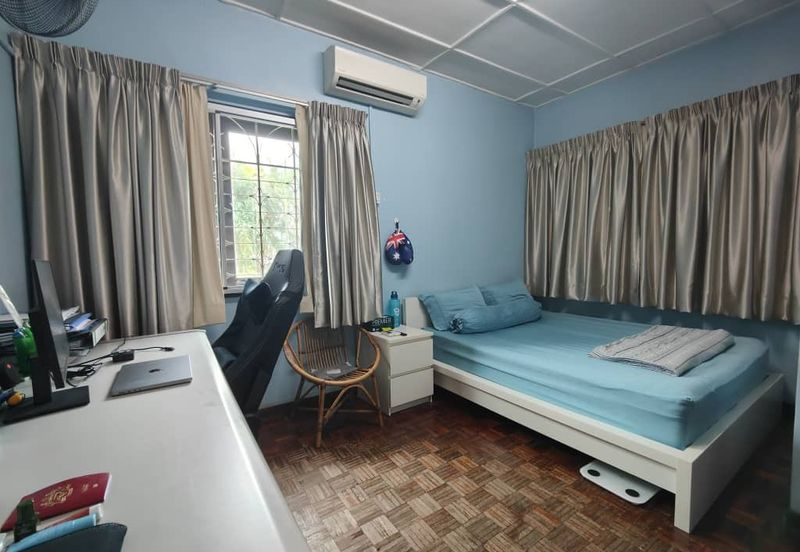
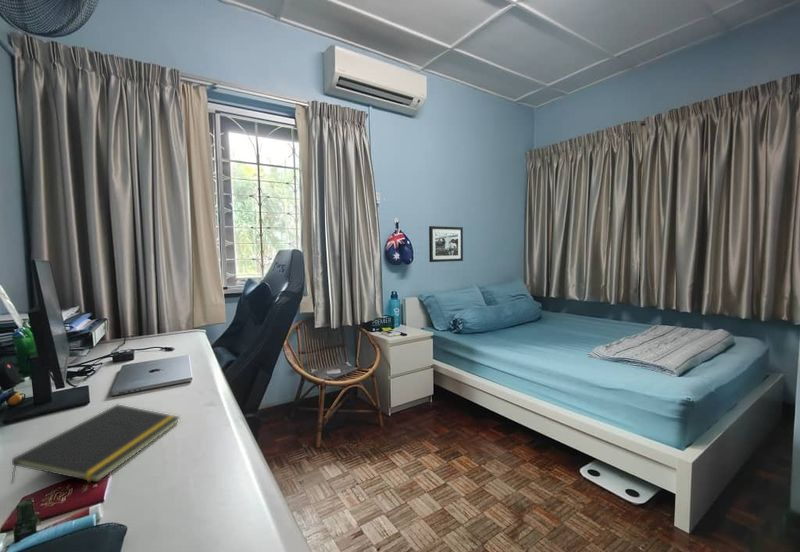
+ notepad [10,404,181,485]
+ picture frame [428,225,464,263]
